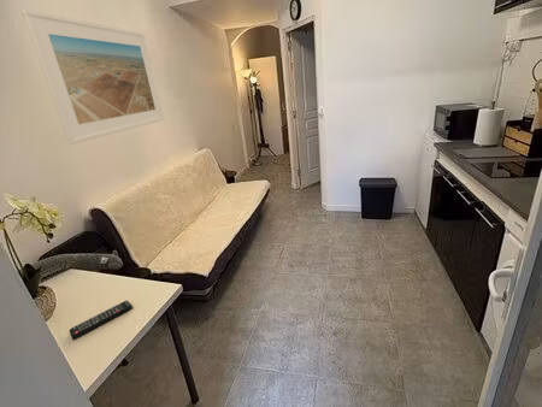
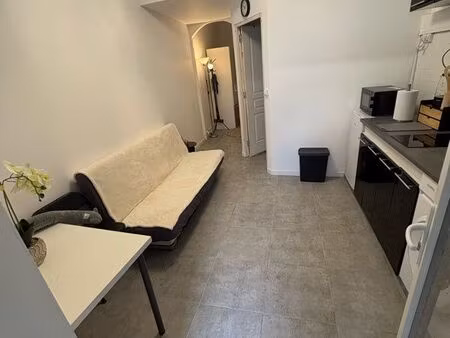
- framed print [20,8,166,146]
- remote control [69,300,134,341]
